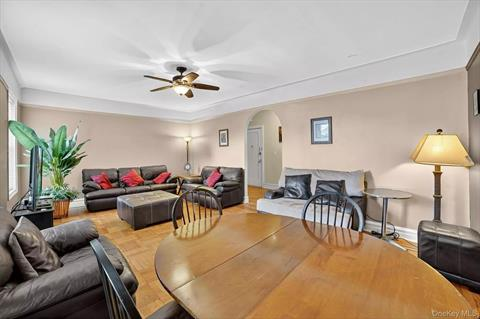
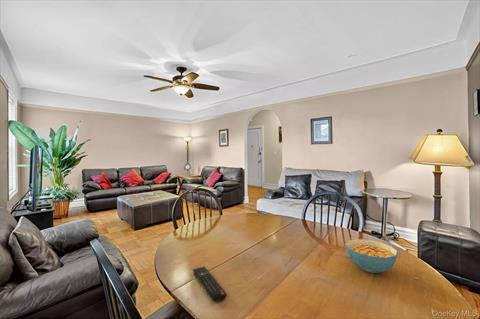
+ remote control [192,265,228,303]
+ cereal bowl [344,238,399,274]
